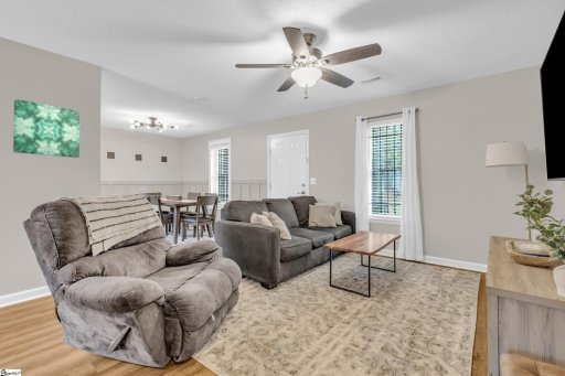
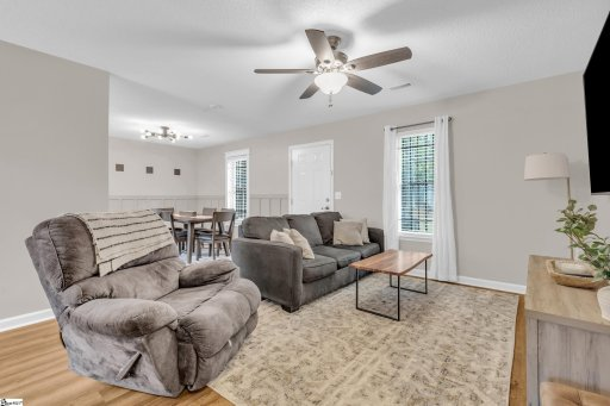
- wall art [12,98,81,159]
